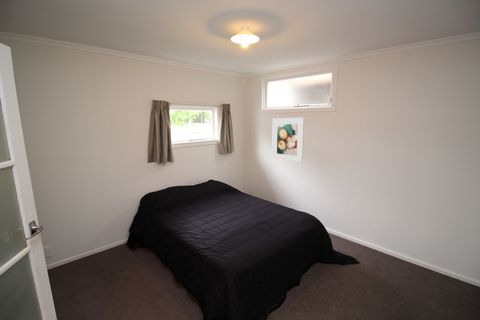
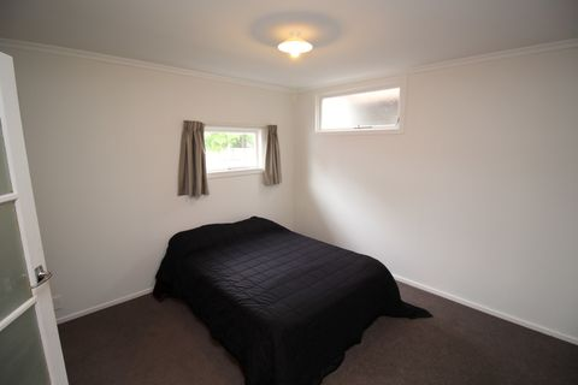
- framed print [271,117,305,163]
